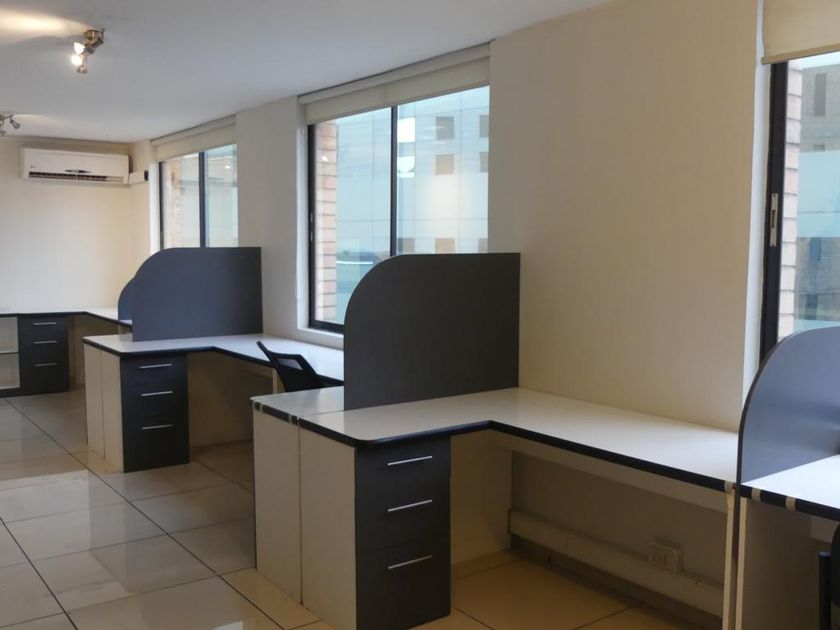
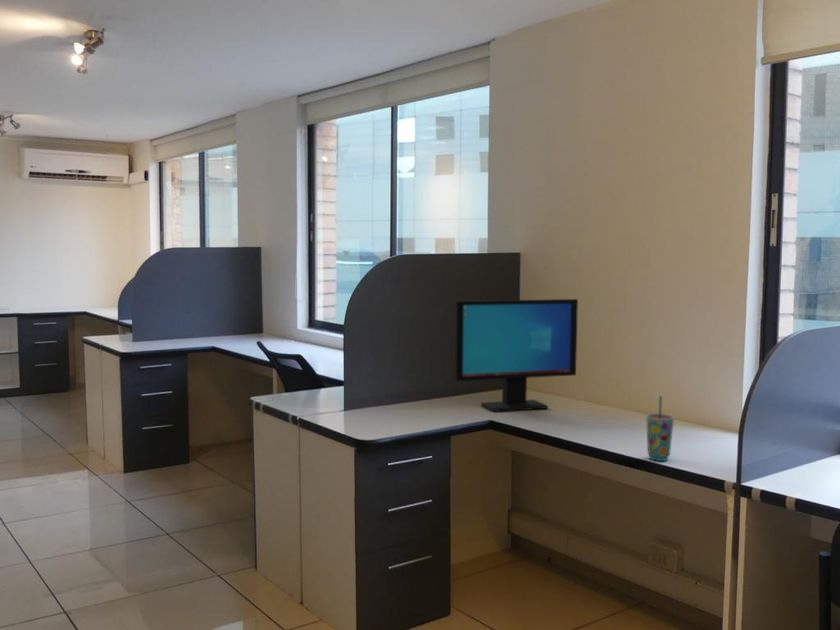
+ computer monitor [454,298,579,413]
+ cup [646,395,675,462]
